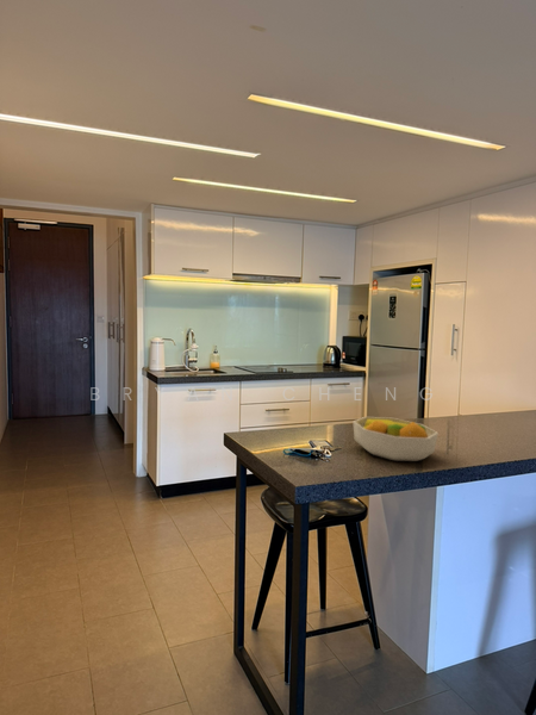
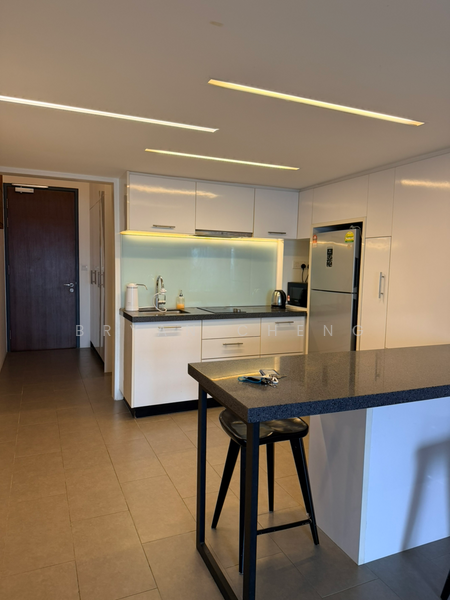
- fruit bowl [351,416,440,462]
